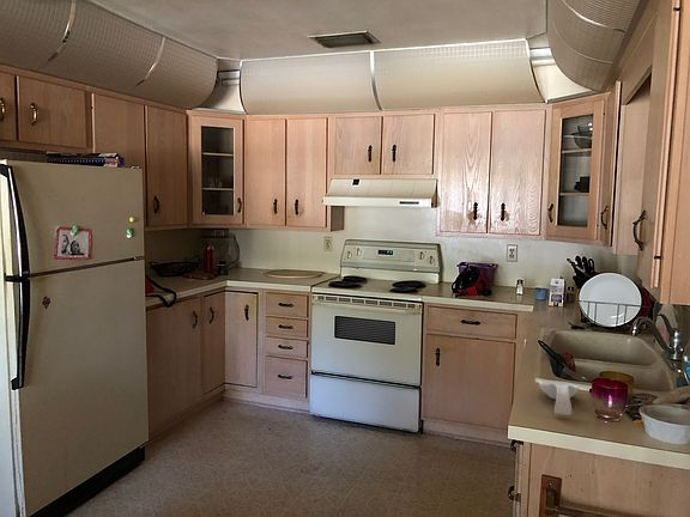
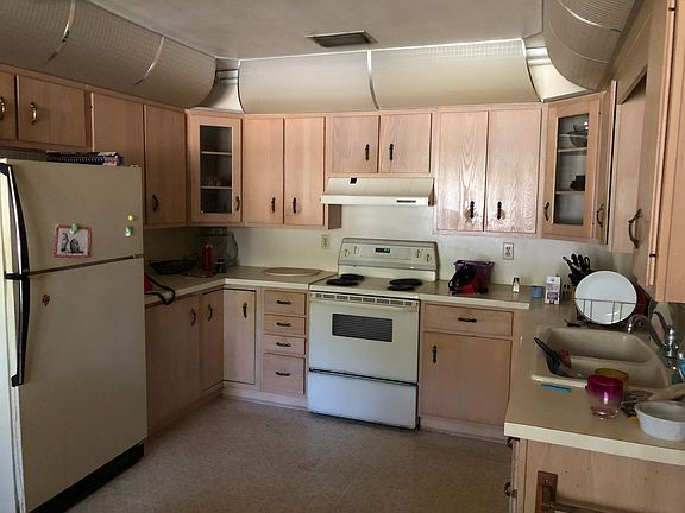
- spoon rest [538,379,580,416]
